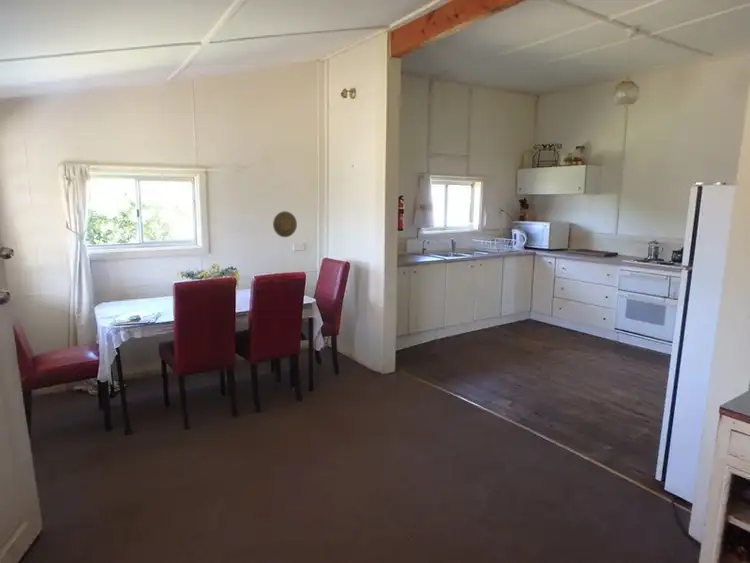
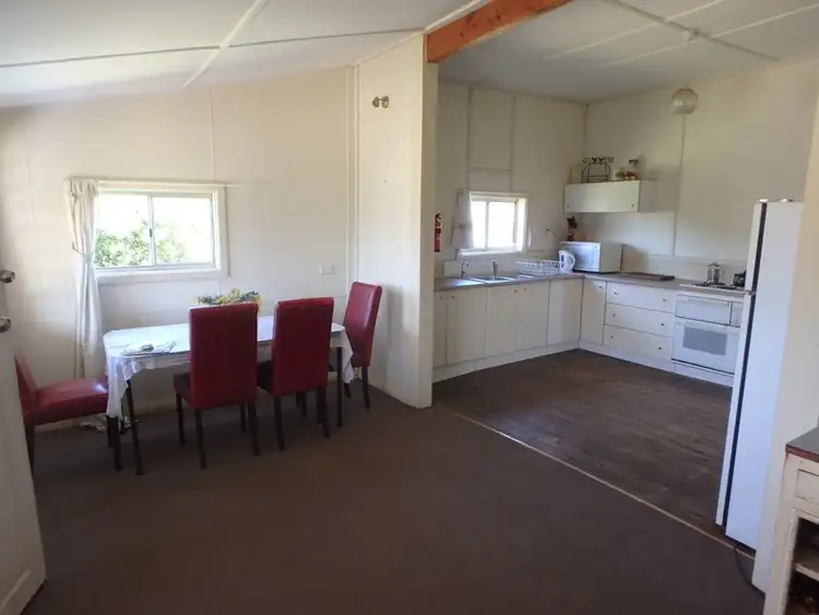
- decorative plate [272,210,298,238]
